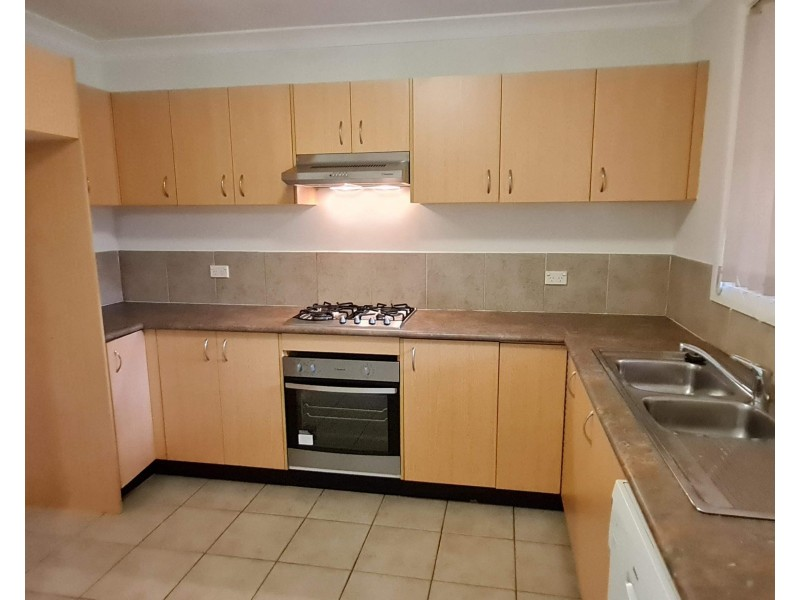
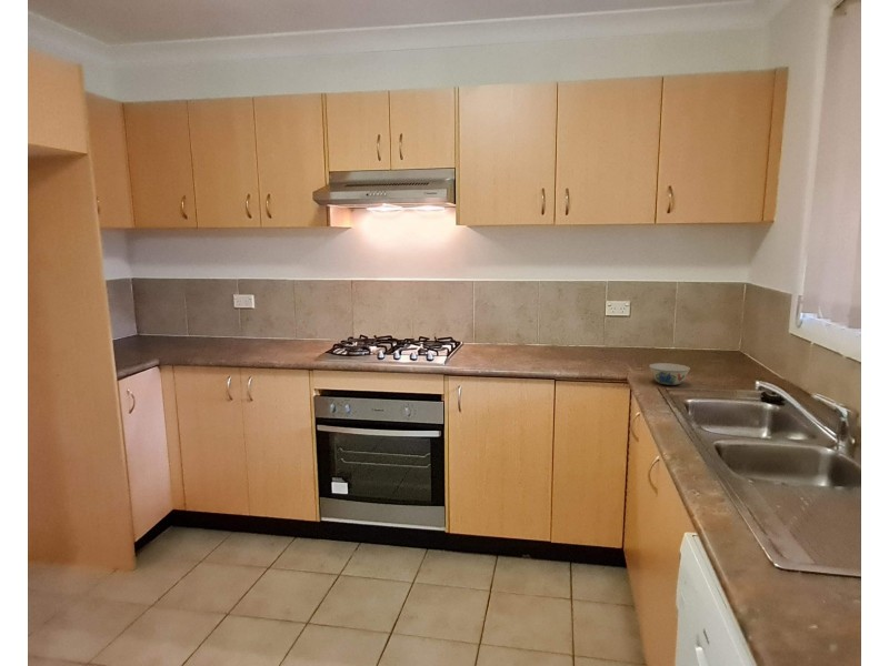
+ chinaware [648,362,691,386]
